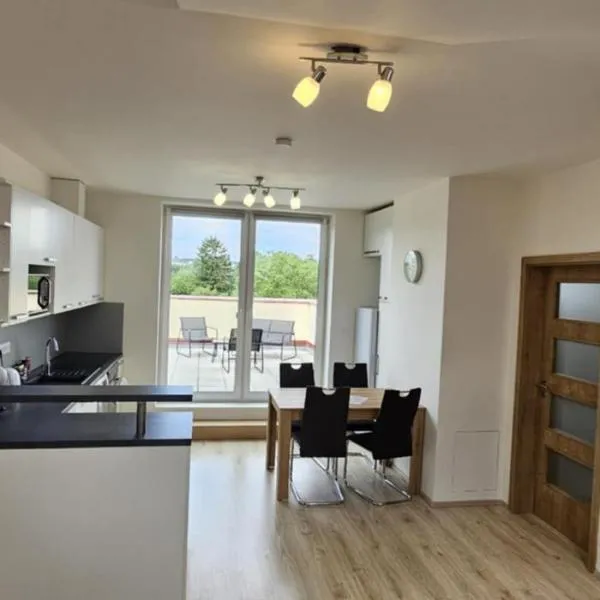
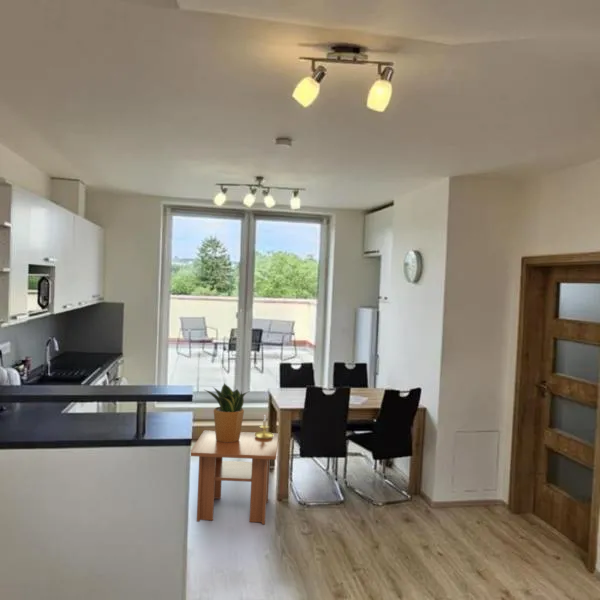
+ candle holder [255,415,273,439]
+ coffee table [190,429,280,525]
+ potted plant [204,382,249,443]
